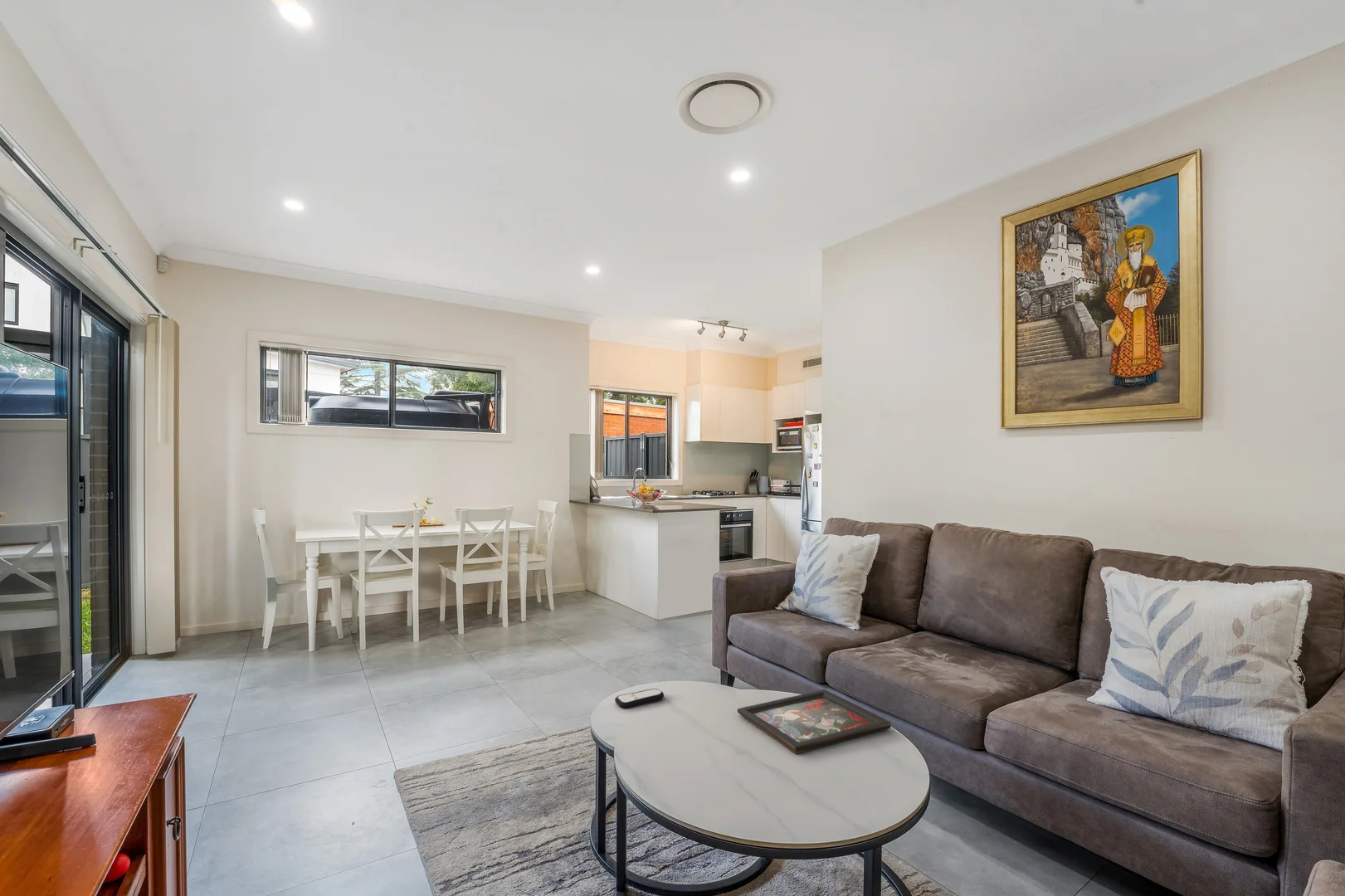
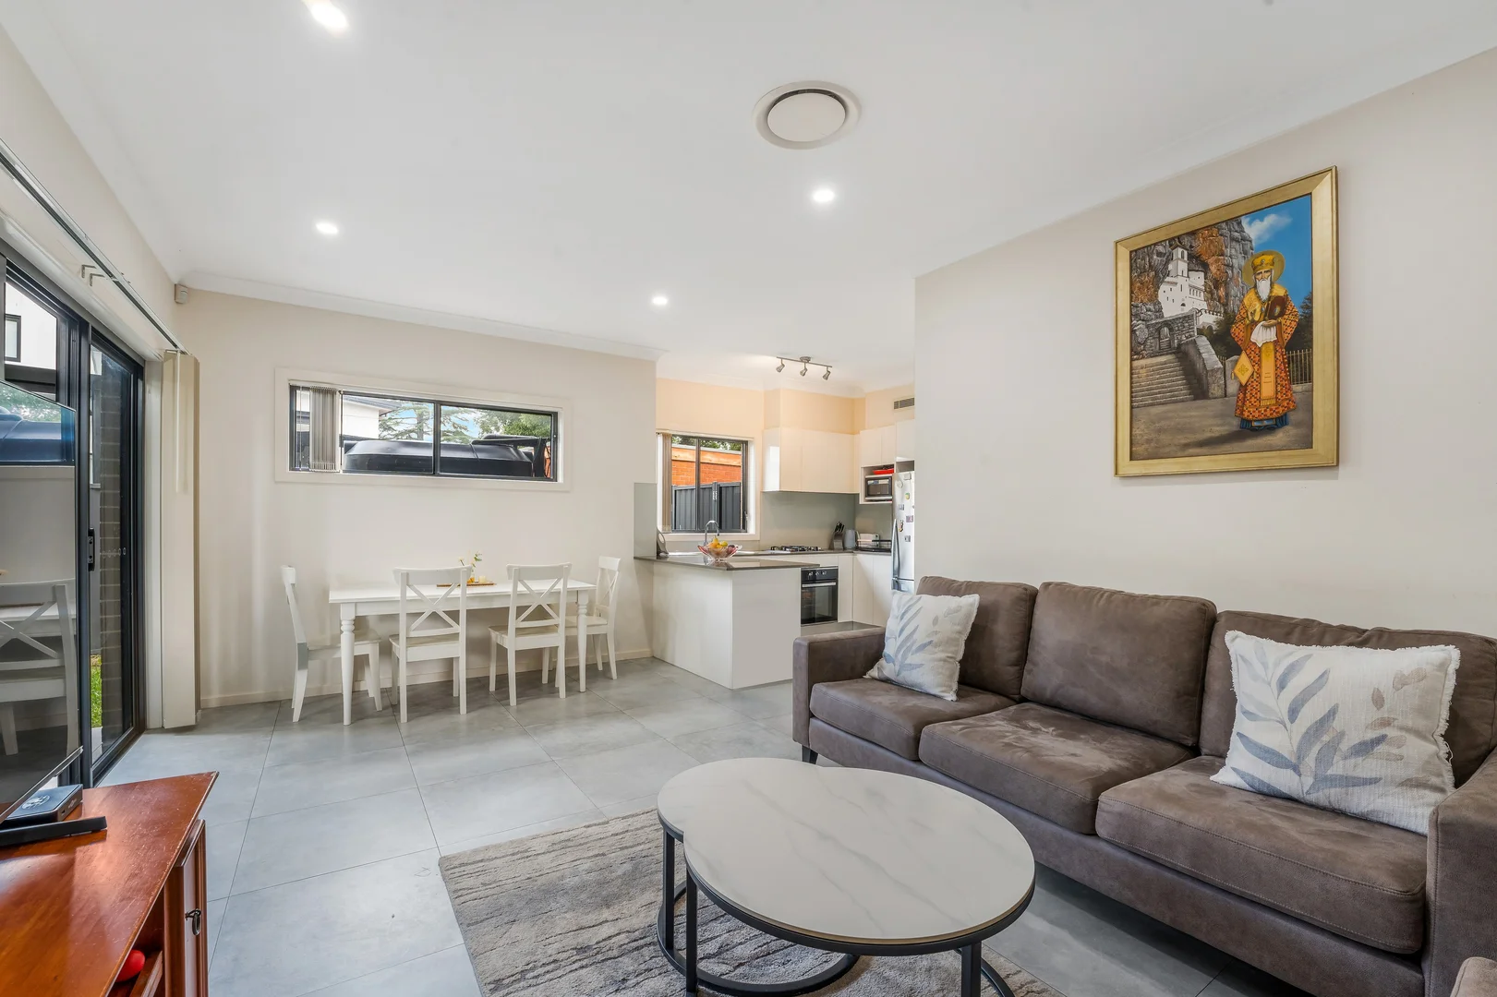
- decorative tray [737,689,892,755]
- remote control [614,688,665,709]
